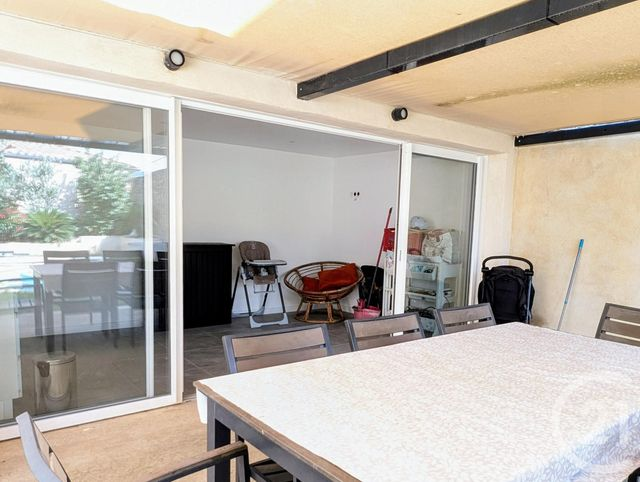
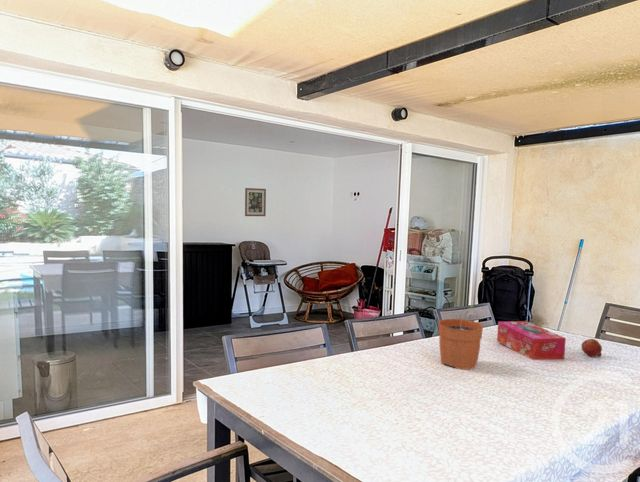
+ wall art [244,187,267,217]
+ tissue box [496,320,567,361]
+ fruit [581,338,603,358]
+ plant pot [437,304,484,370]
